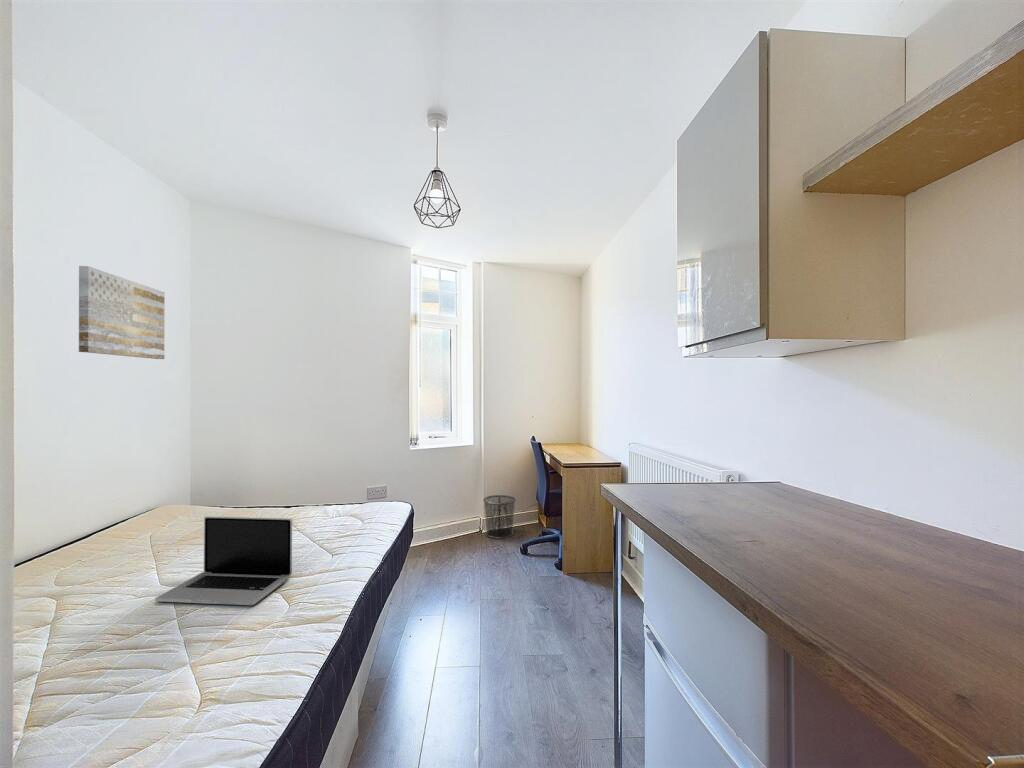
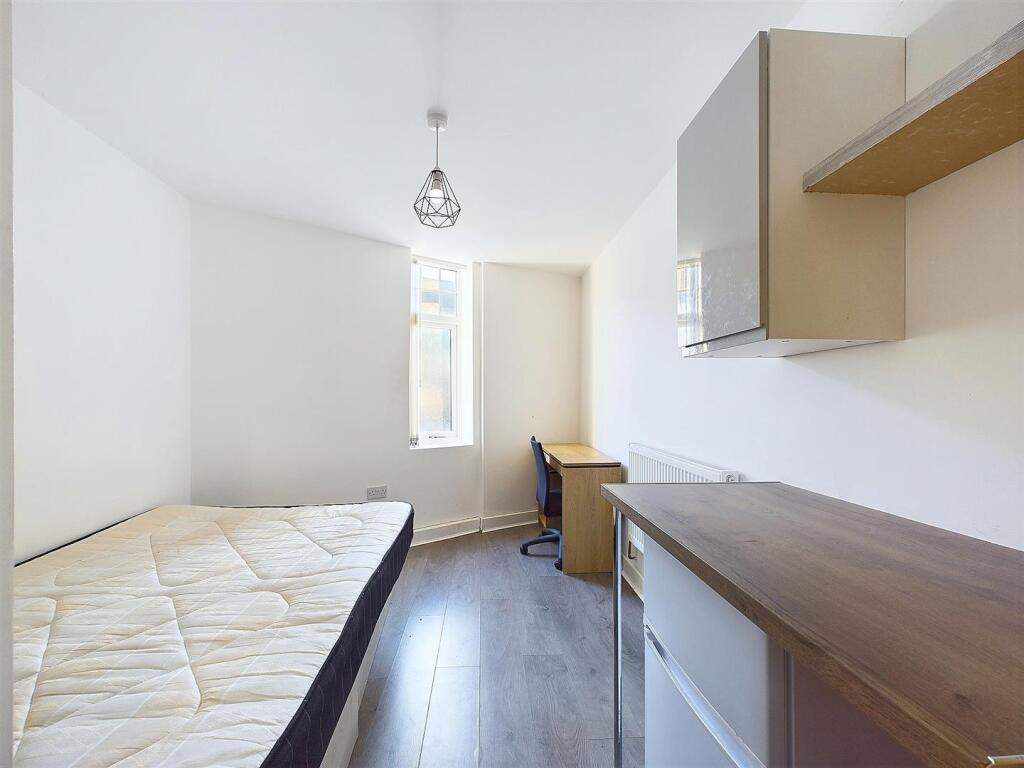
- laptop [154,515,293,606]
- wall art [78,265,166,360]
- waste bin [482,494,517,540]
